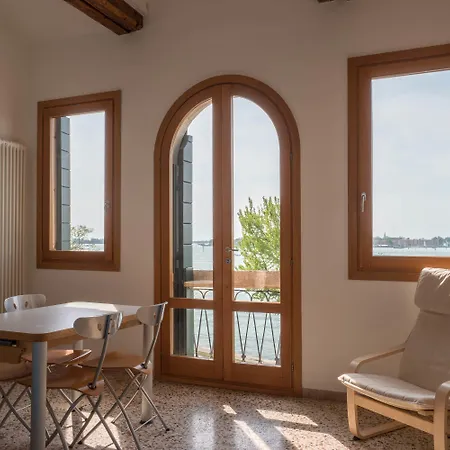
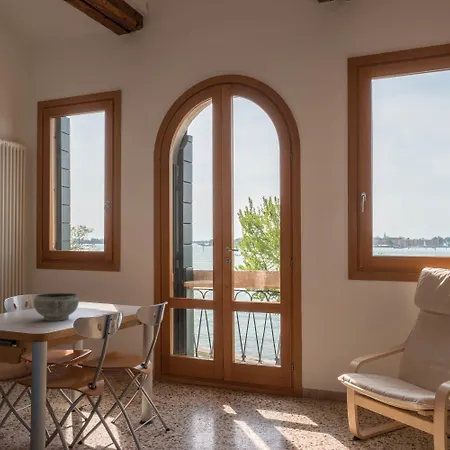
+ bowl [33,292,80,322]
